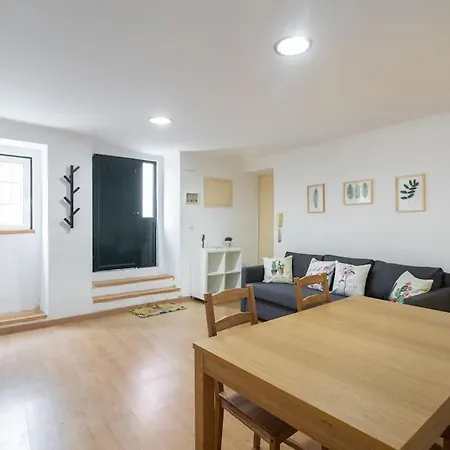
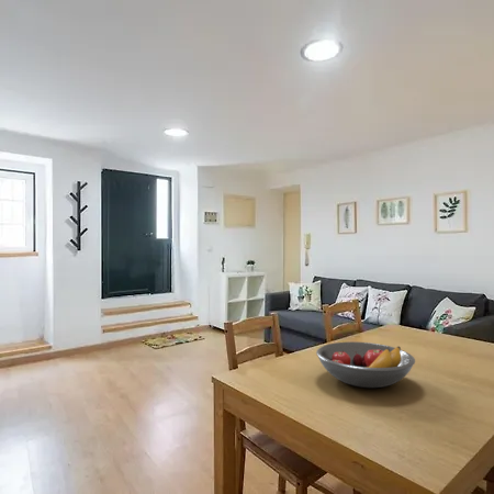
+ fruit bowl [315,340,416,389]
